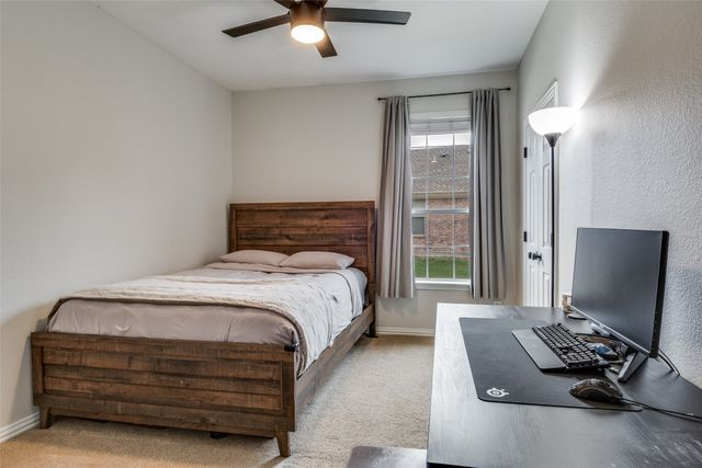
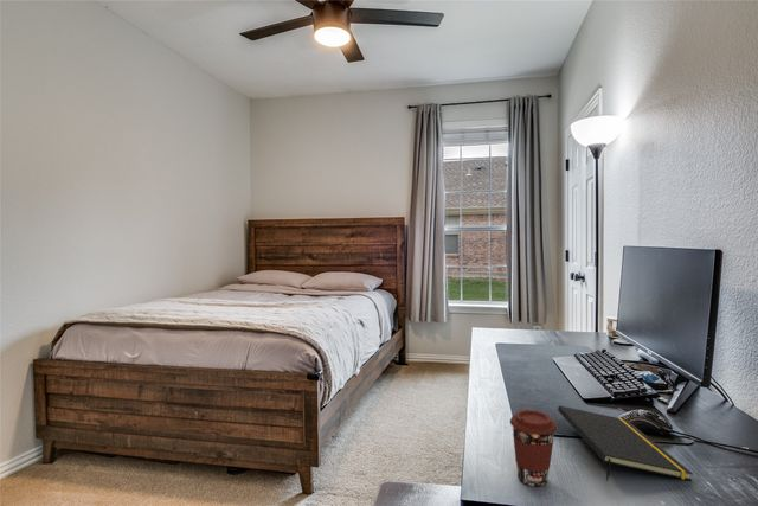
+ coffee cup [509,409,558,488]
+ notepad [557,404,694,482]
